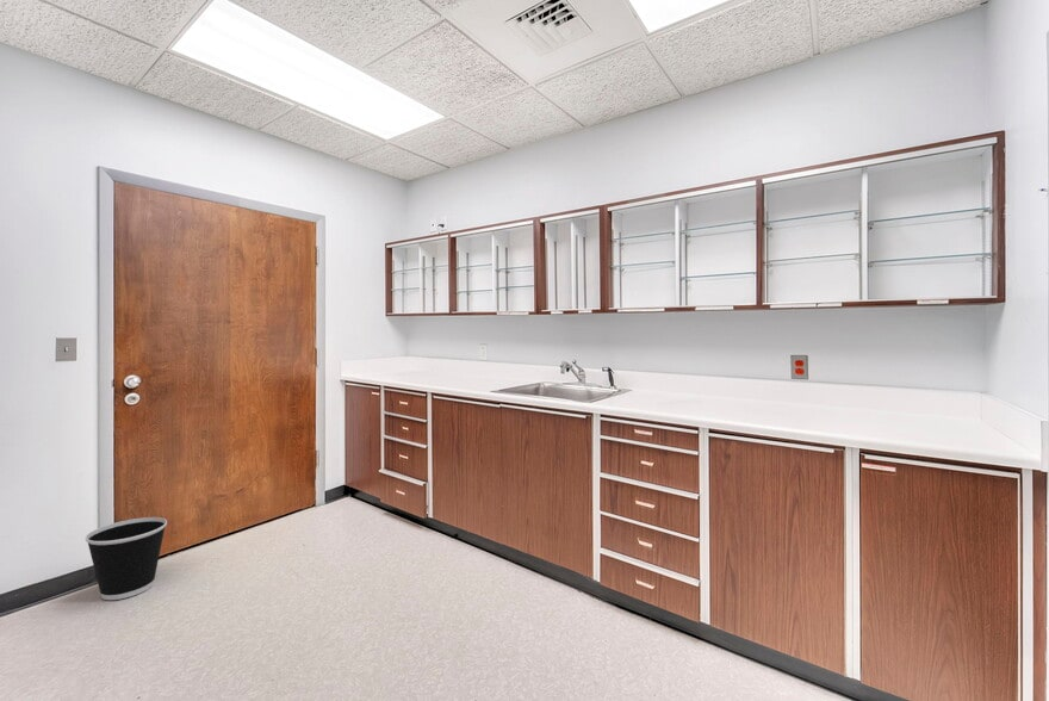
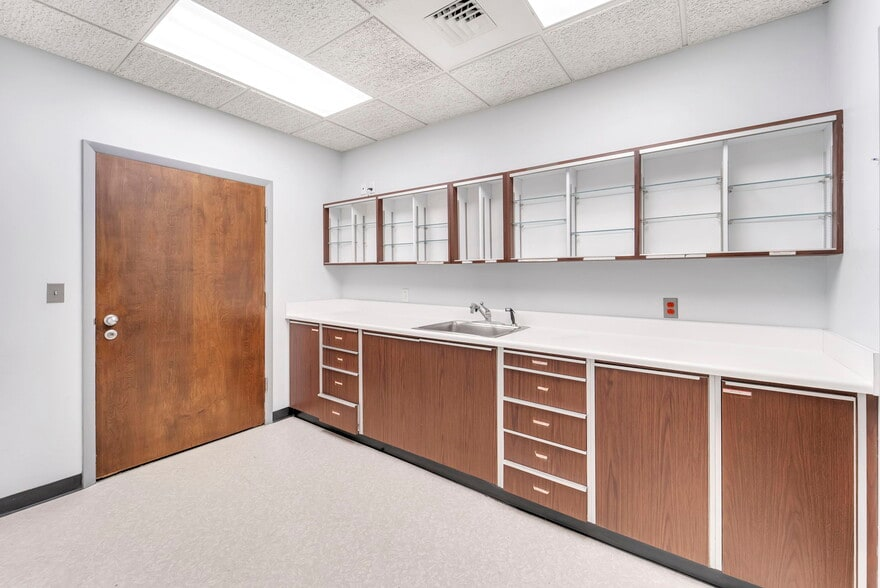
- wastebasket [85,516,168,601]
